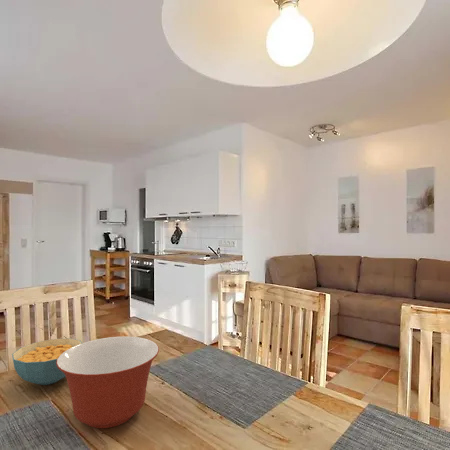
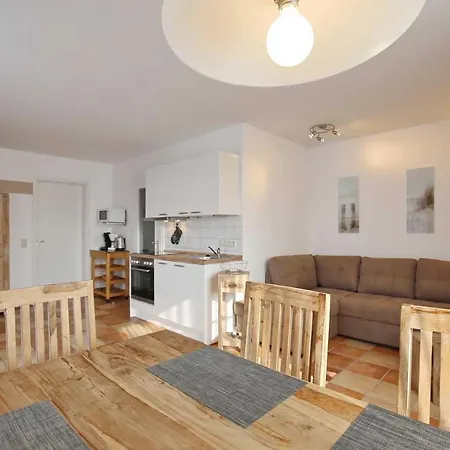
- mixing bowl [56,335,160,429]
- cereal bowl [11,337,83,386]
